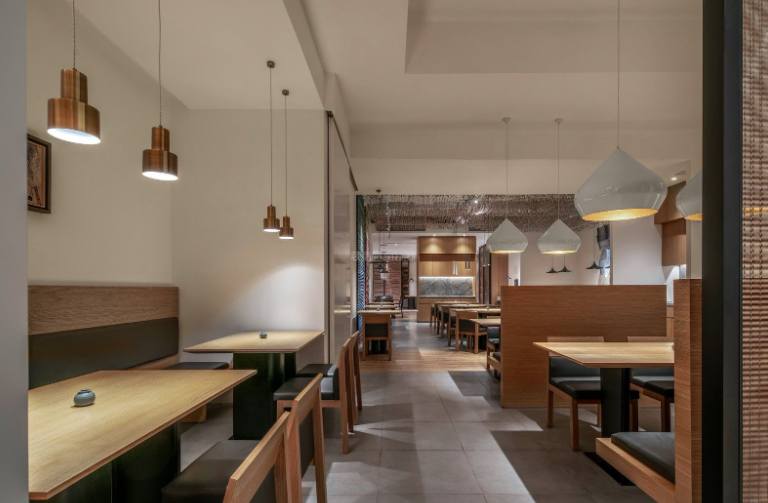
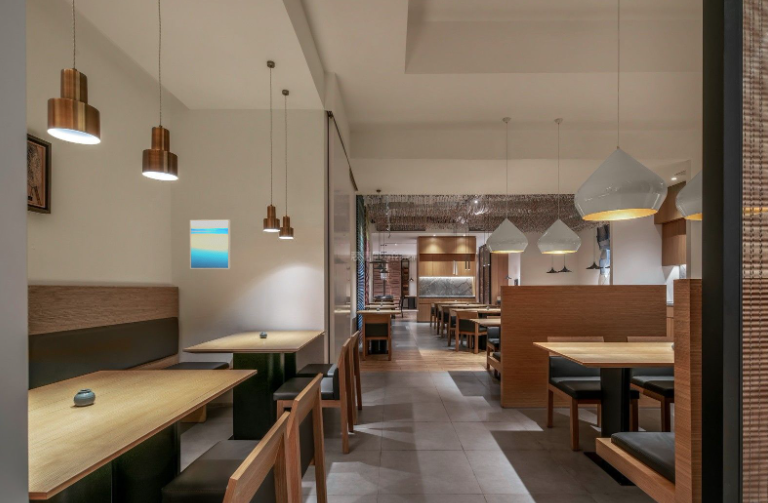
+ wall art [189,218,231,270]
